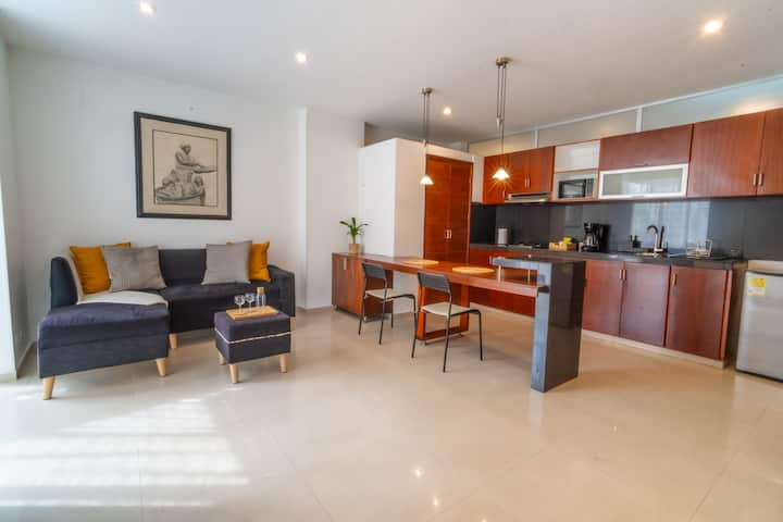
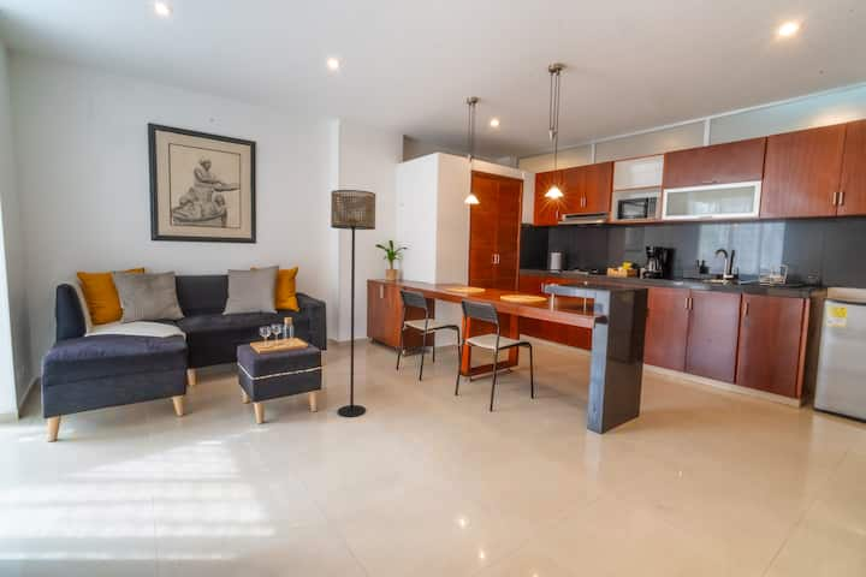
+ floor lamp [330,189,376,418]
